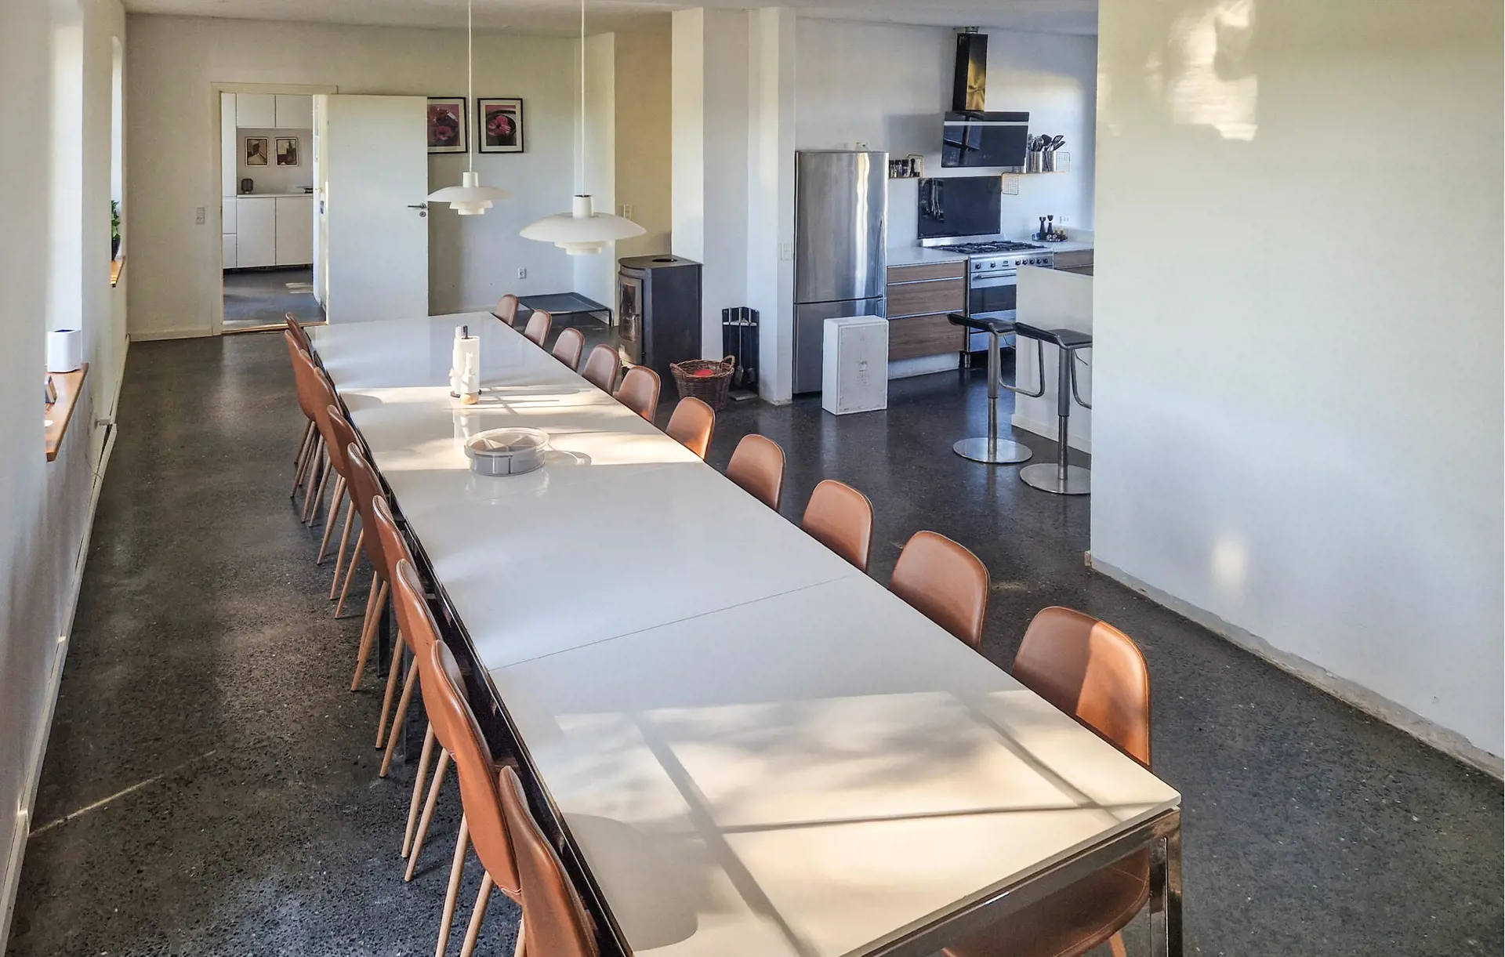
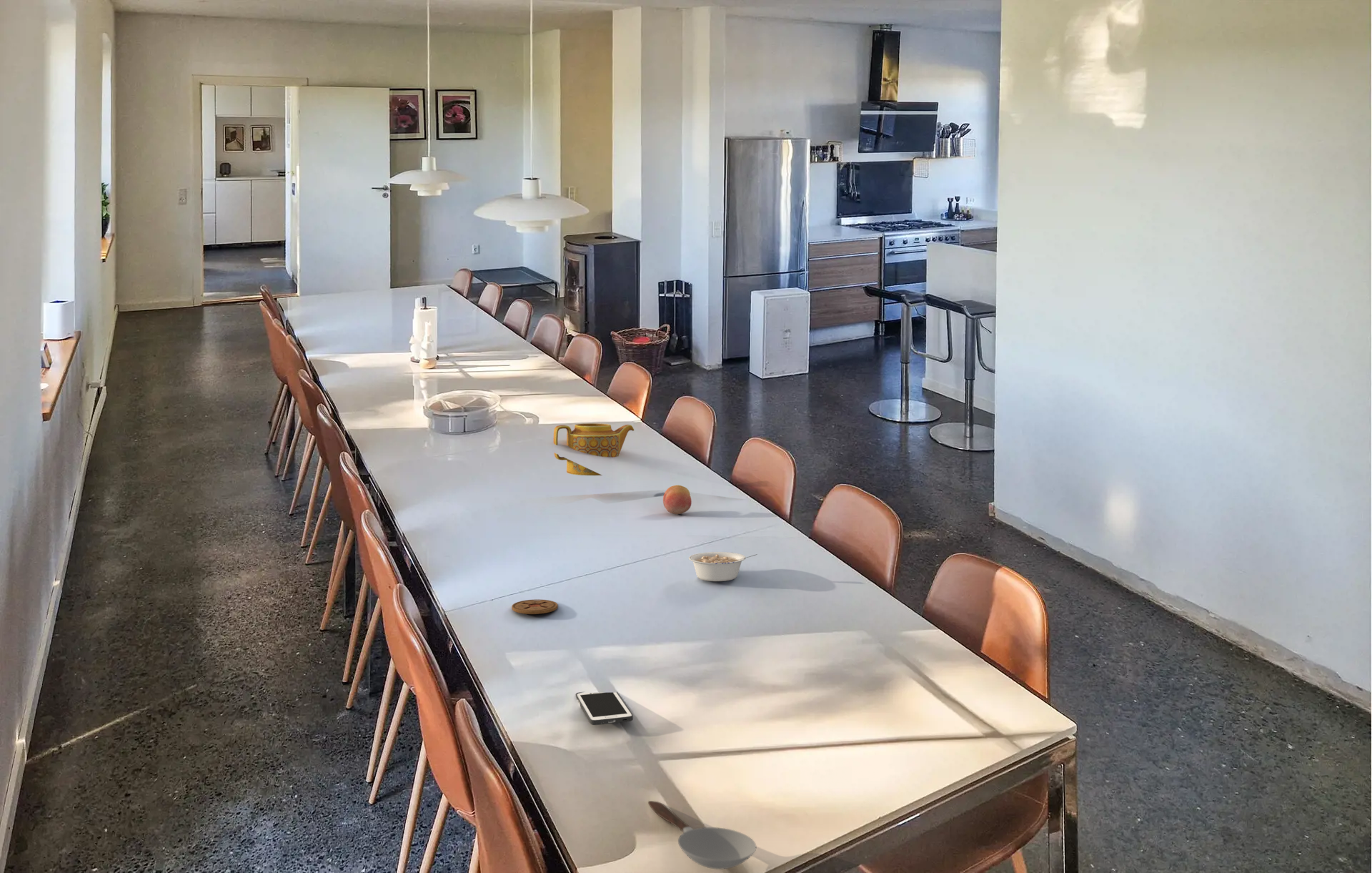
+ cell phone [575,691,634,726]
+ fruit [662,485,692,515]
+ spoon [647,800,757,870]
+ teapot [553,423,635,476]
+ coaster [511,598,559,615]
+ legume [688,551,758,582]
